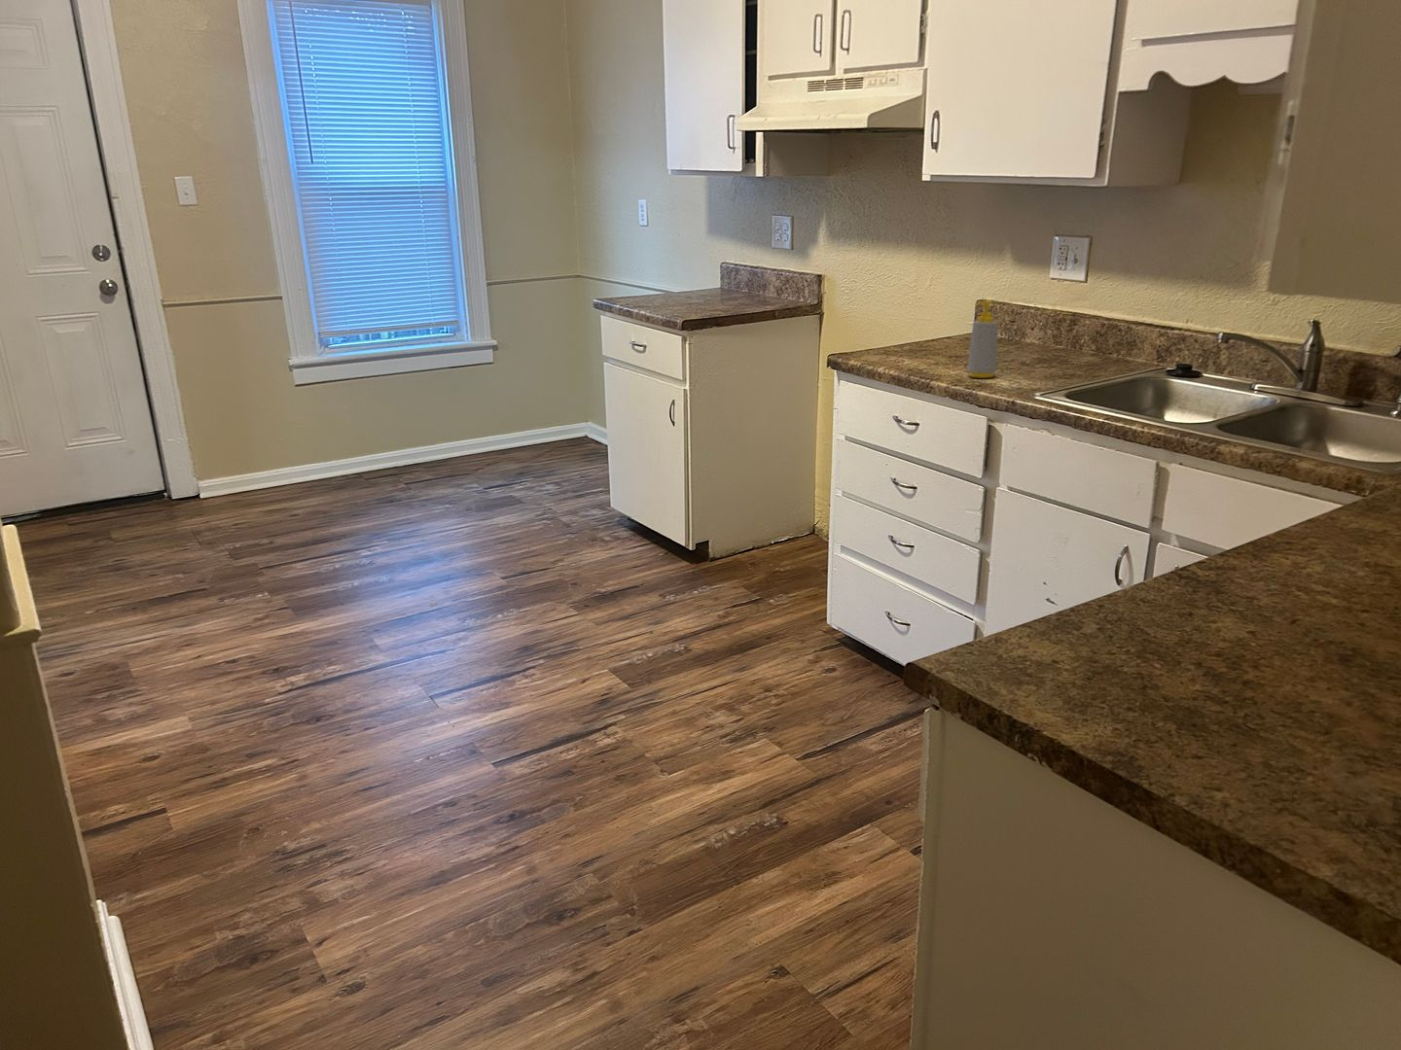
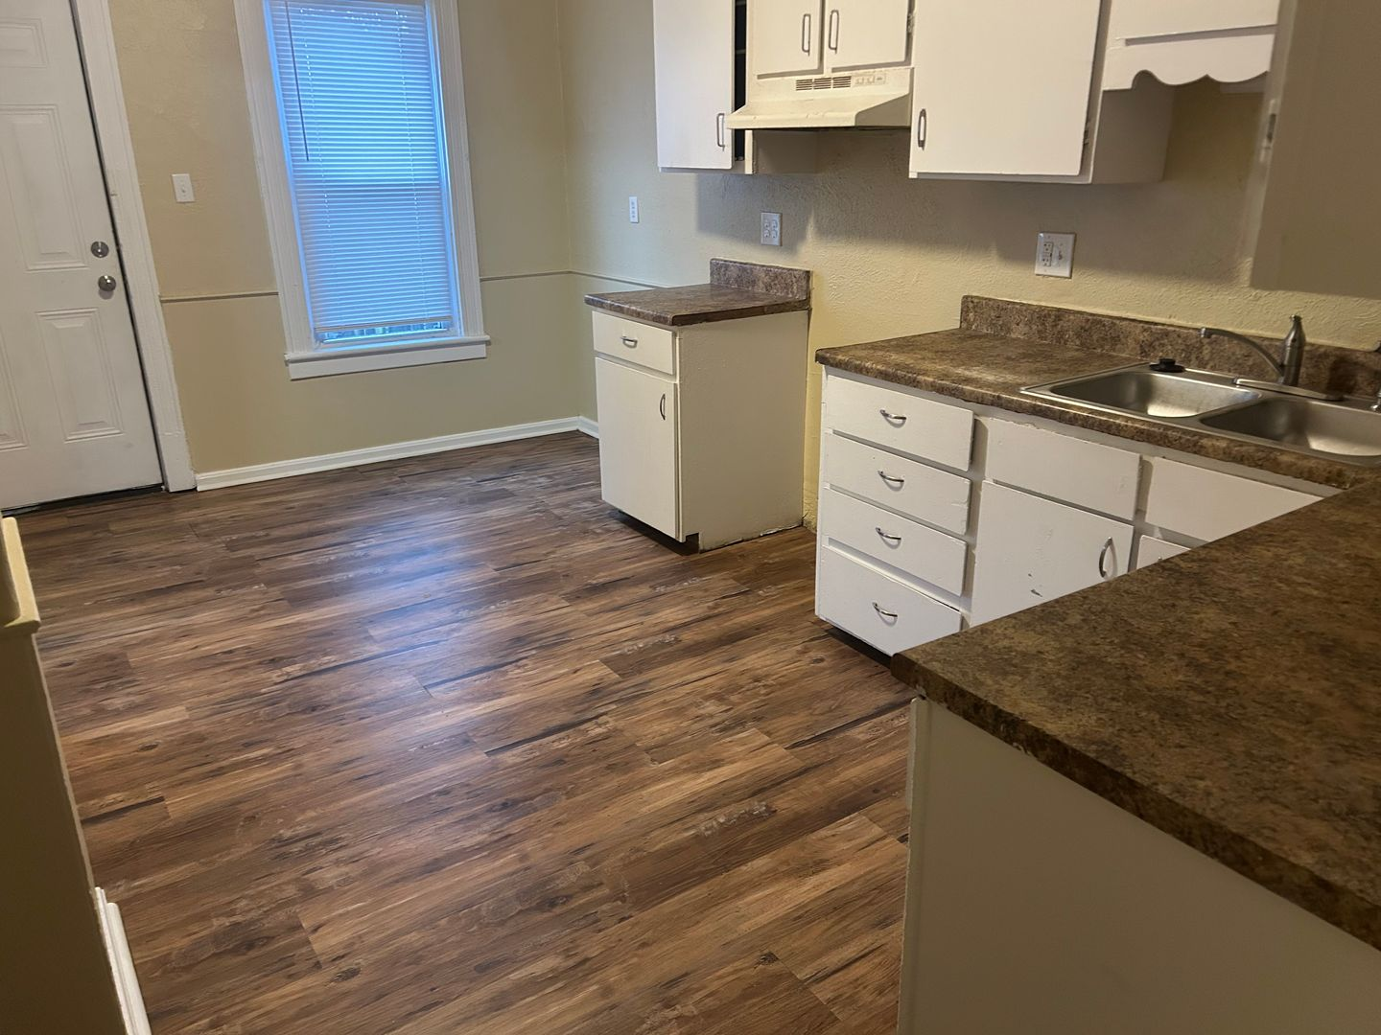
- soap bottle [966,299,998,379]
